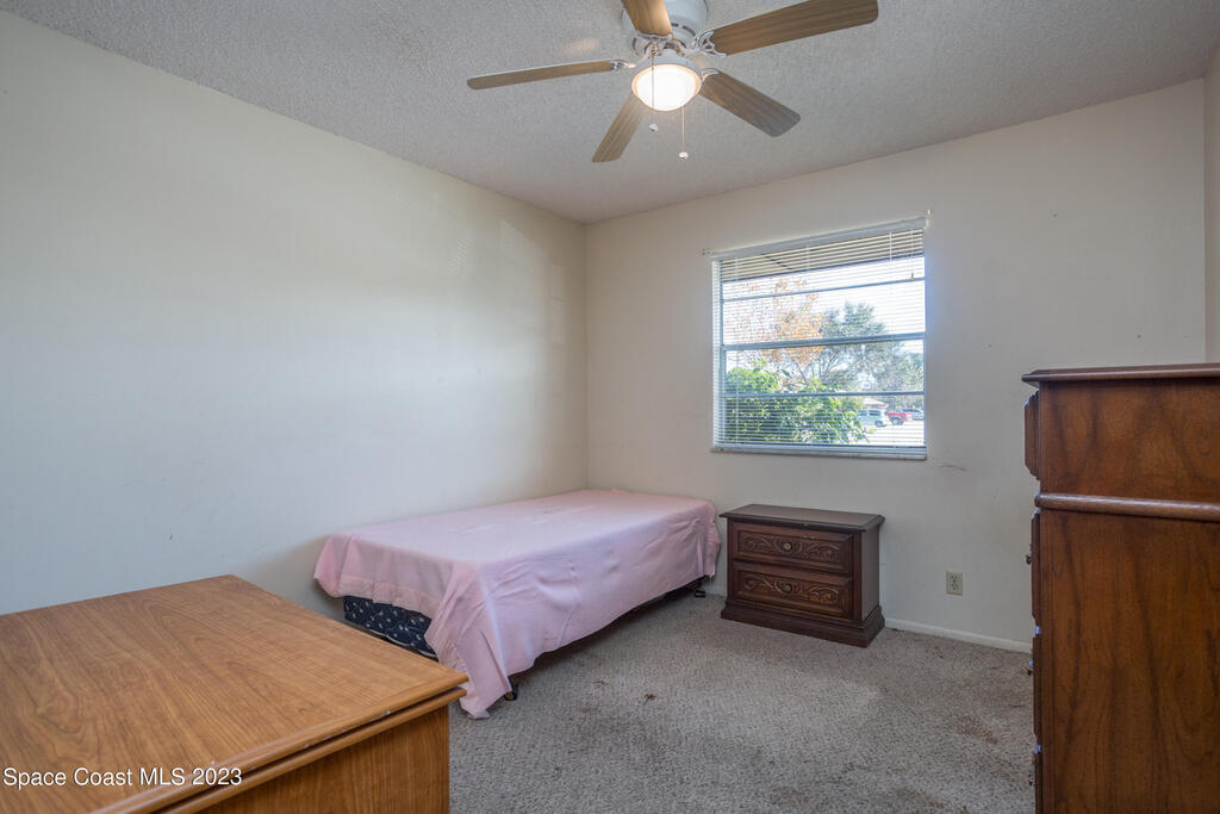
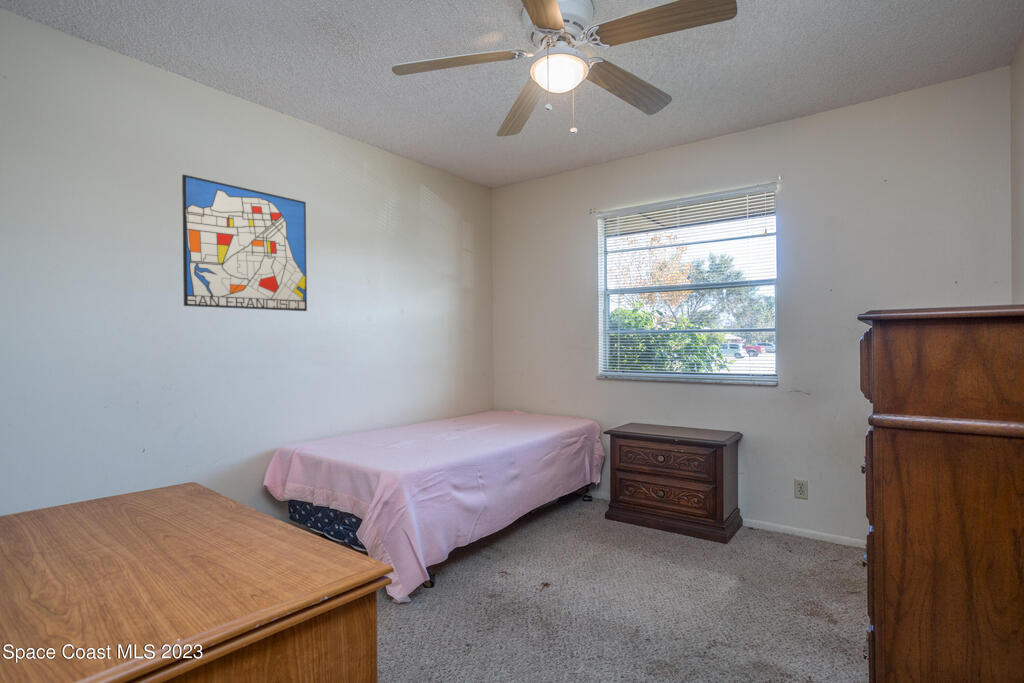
+ wall art [181,173,308,312]
